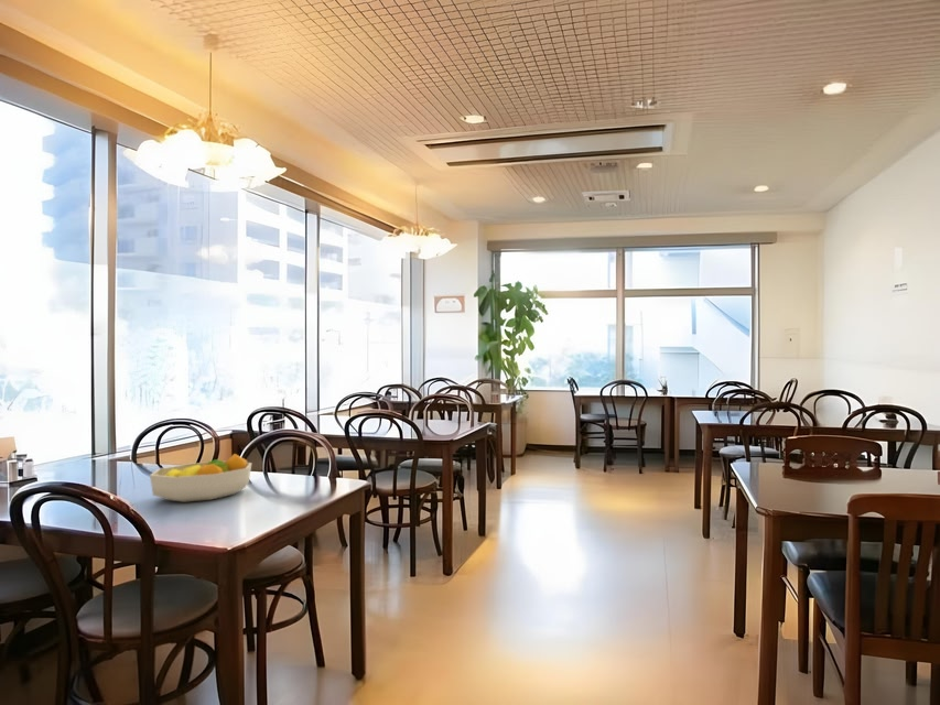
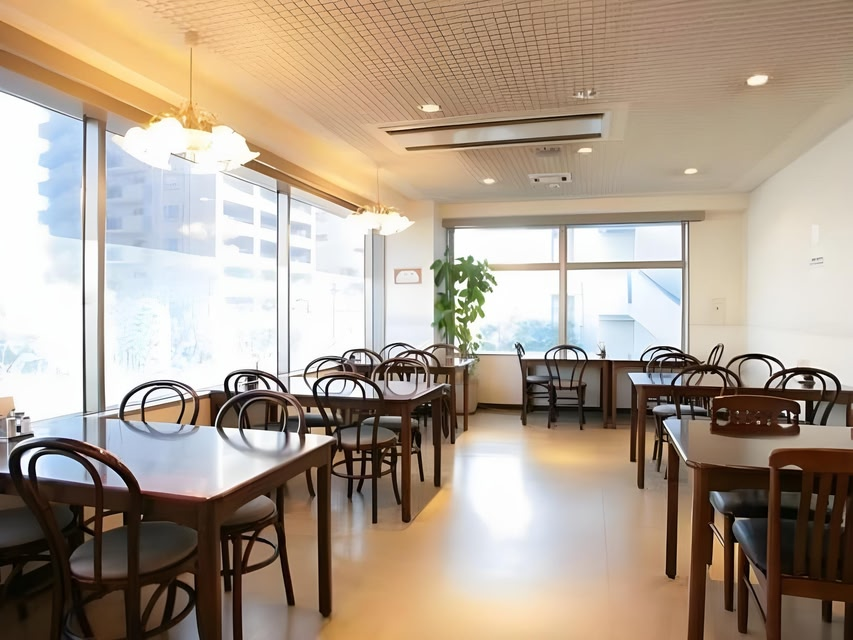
- fruit bowl [149,453,253,503]
